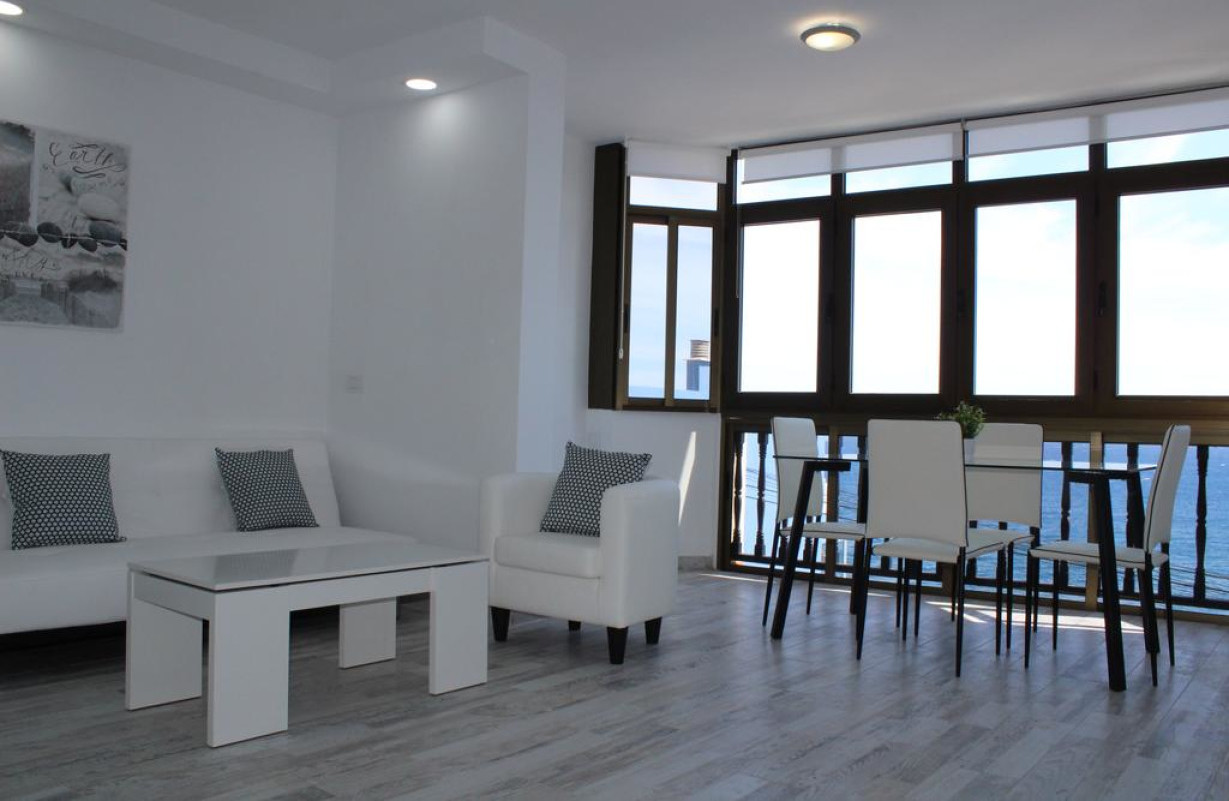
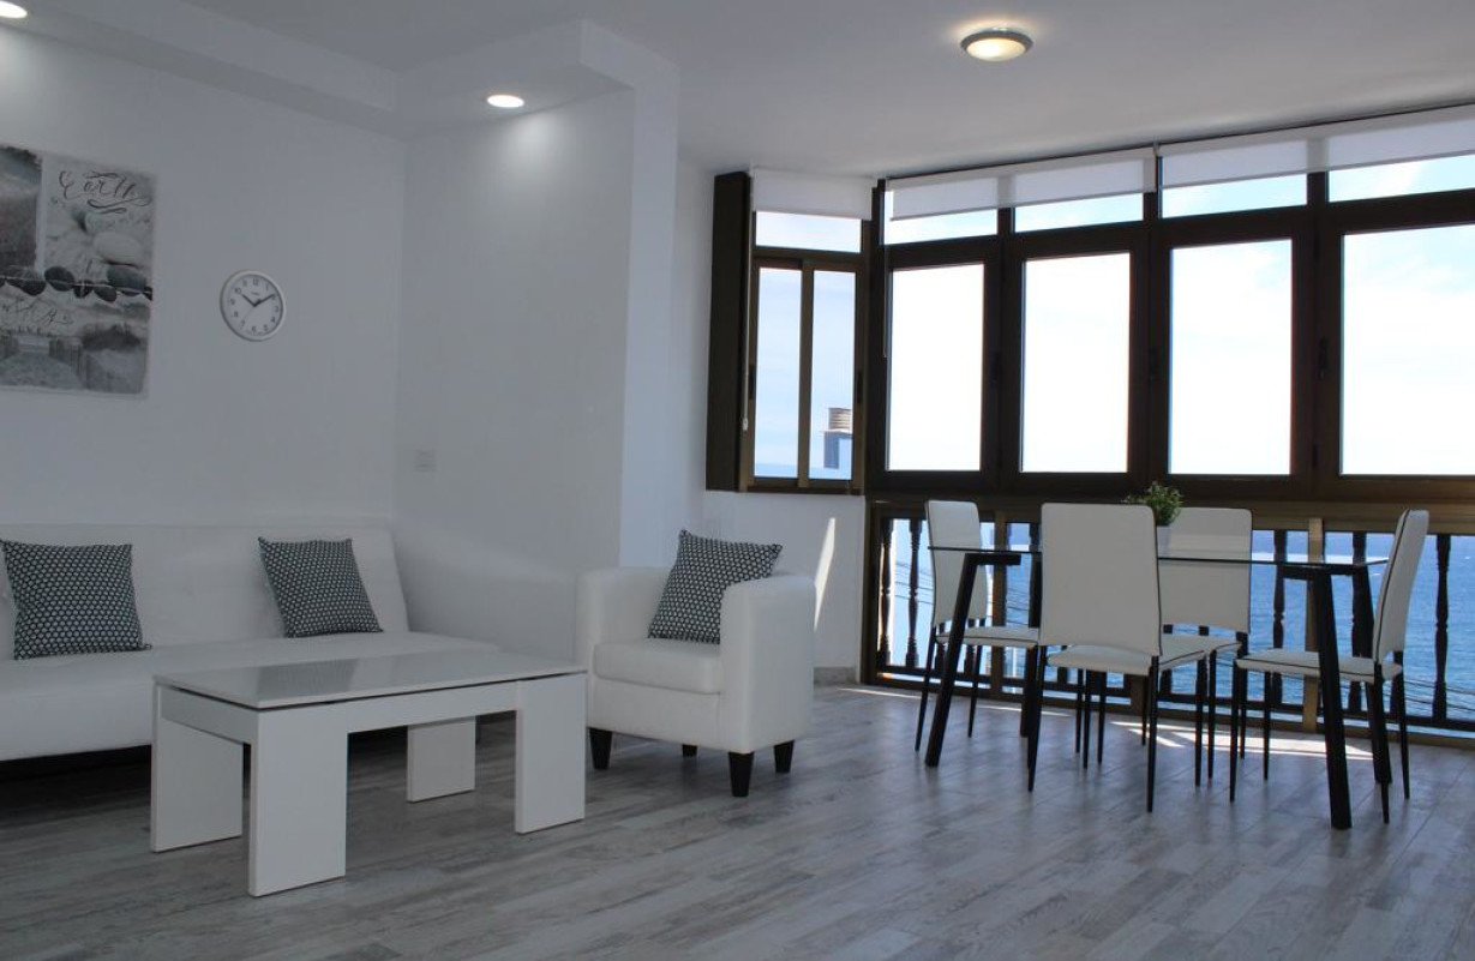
+ wall clock [218,268,288,343]
